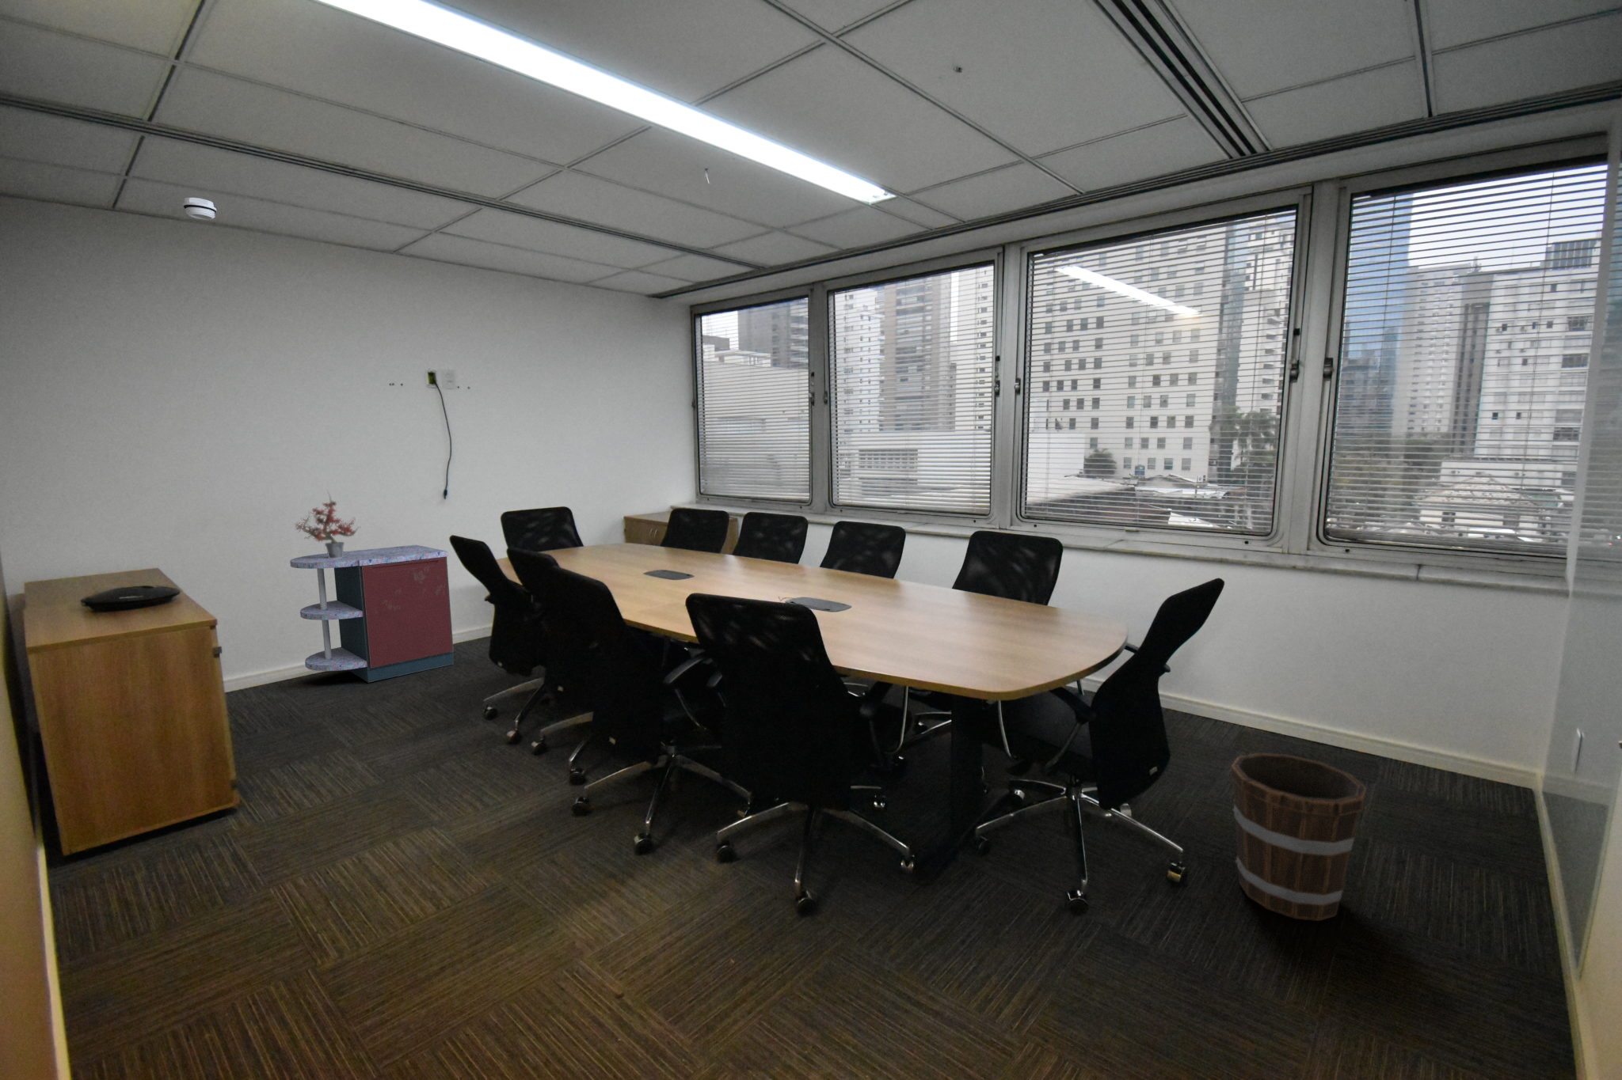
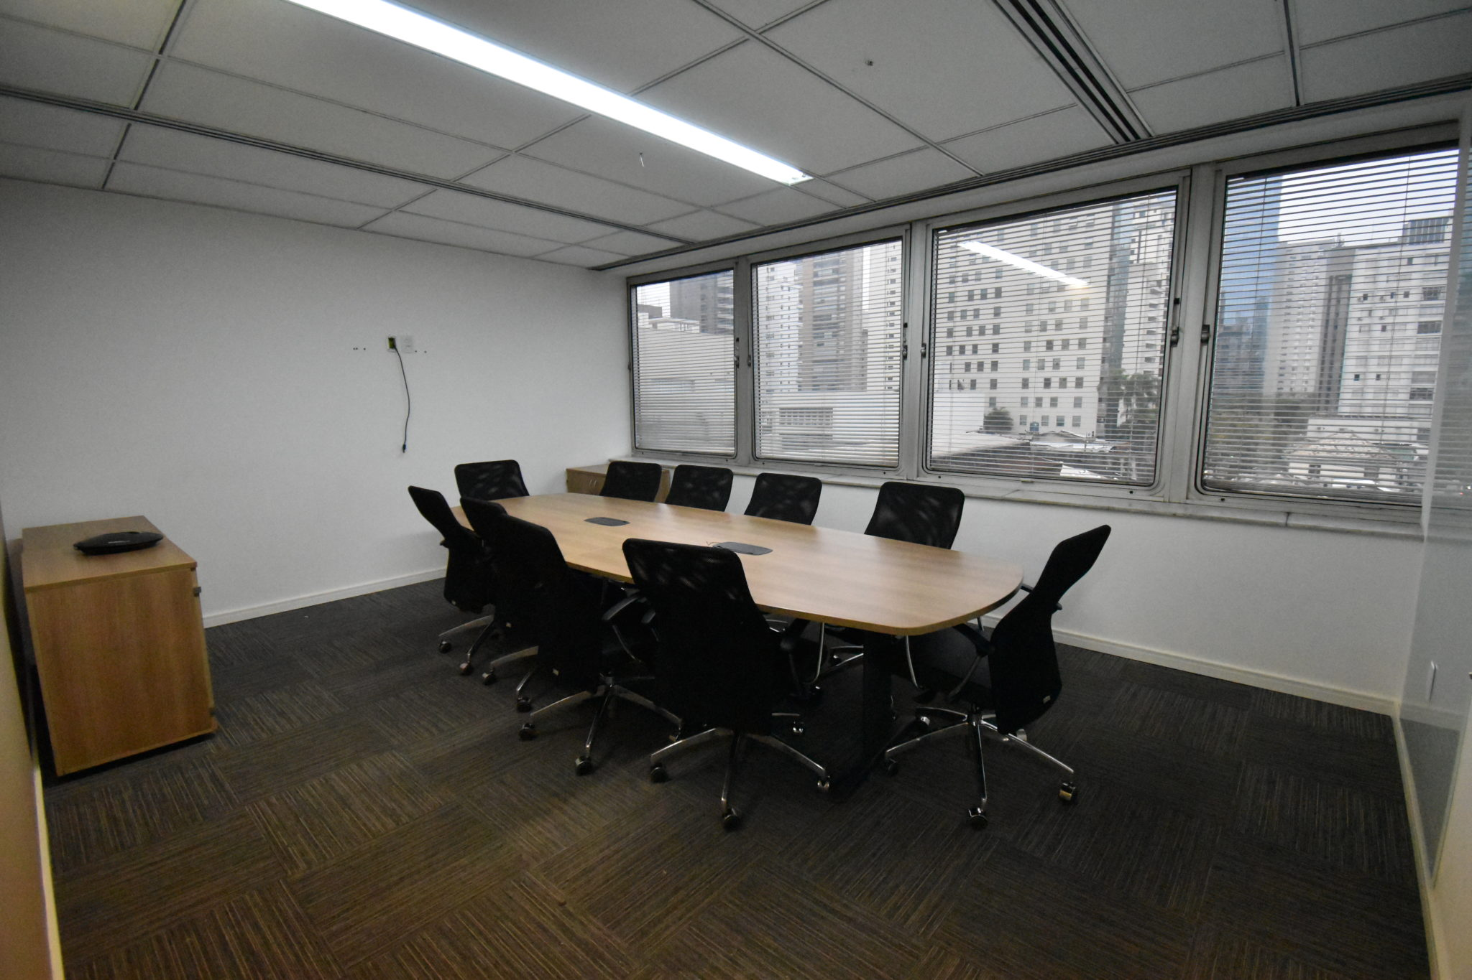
- smoke detector [182,196,217,221]
- bucket [1231,752,1368,922]
- potted plant [293,489,361,558]
- storage cabinet [289,545,455,682]
